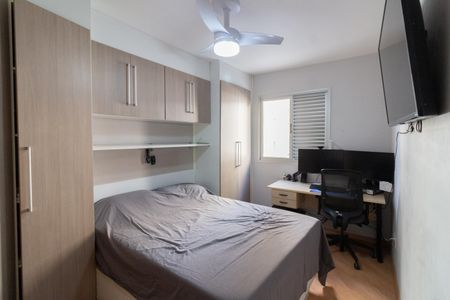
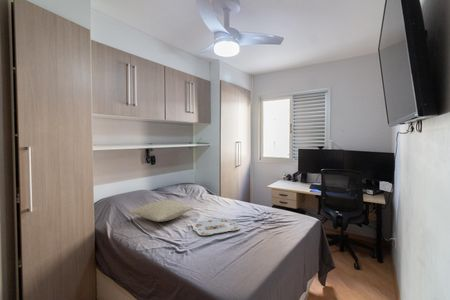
+ serving tray [191,217,241,236]
+ pillow [128,199,195,223]
